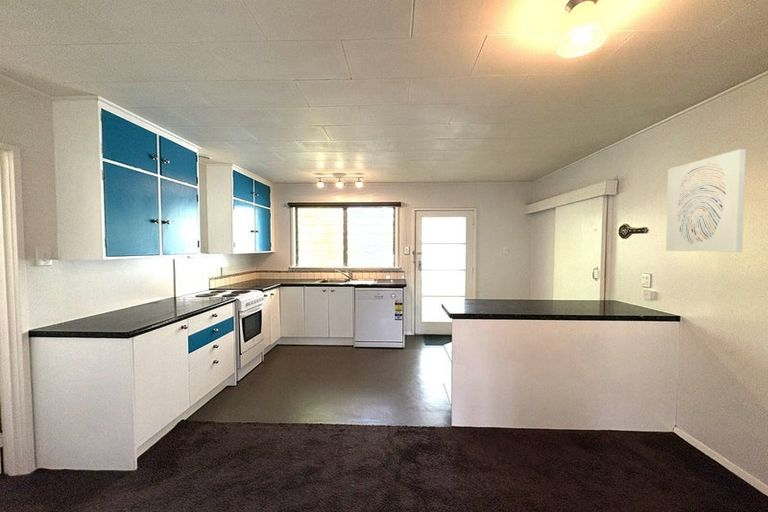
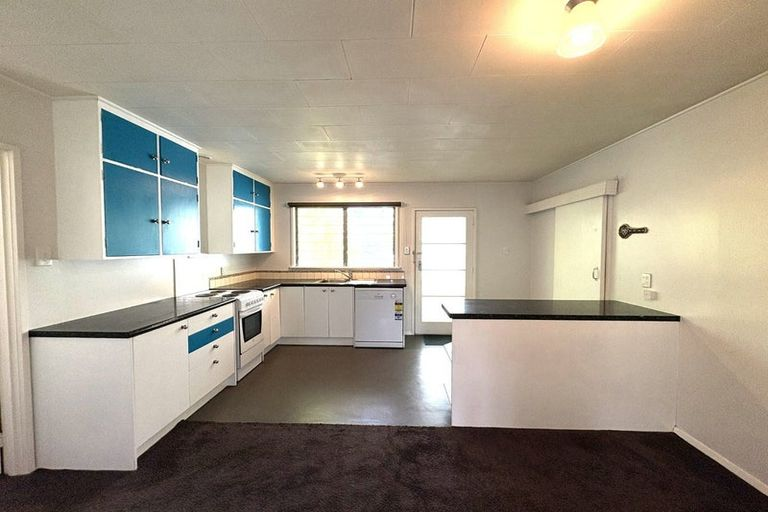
- wall art [665,148,747,253]
